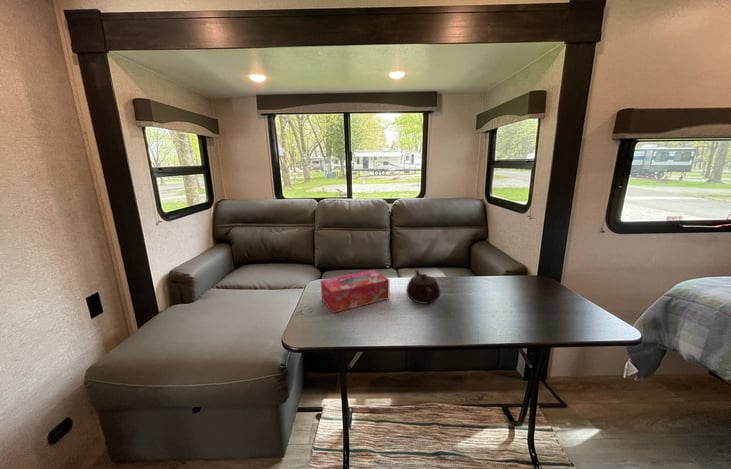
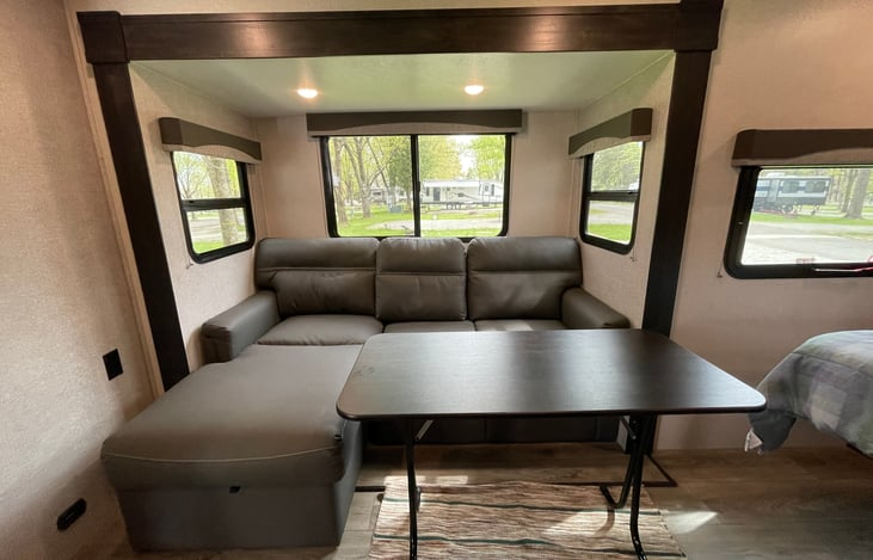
- tissue box [320,269,390,314]
- teapot [405,269,441,305]
